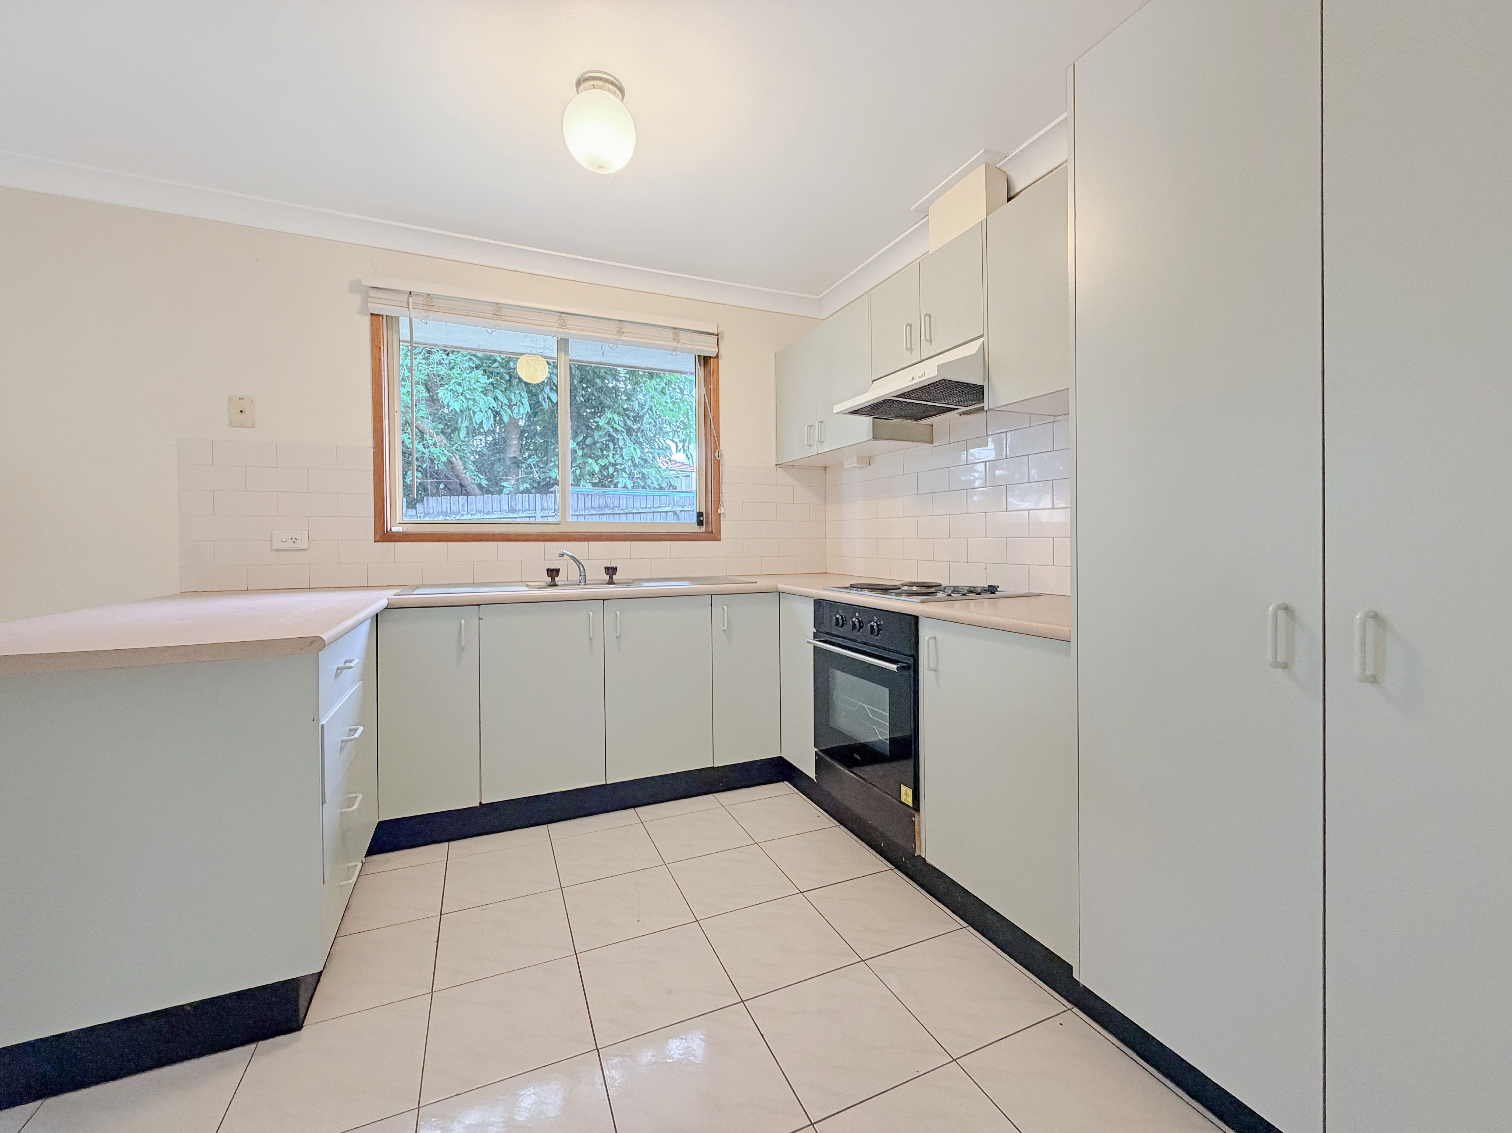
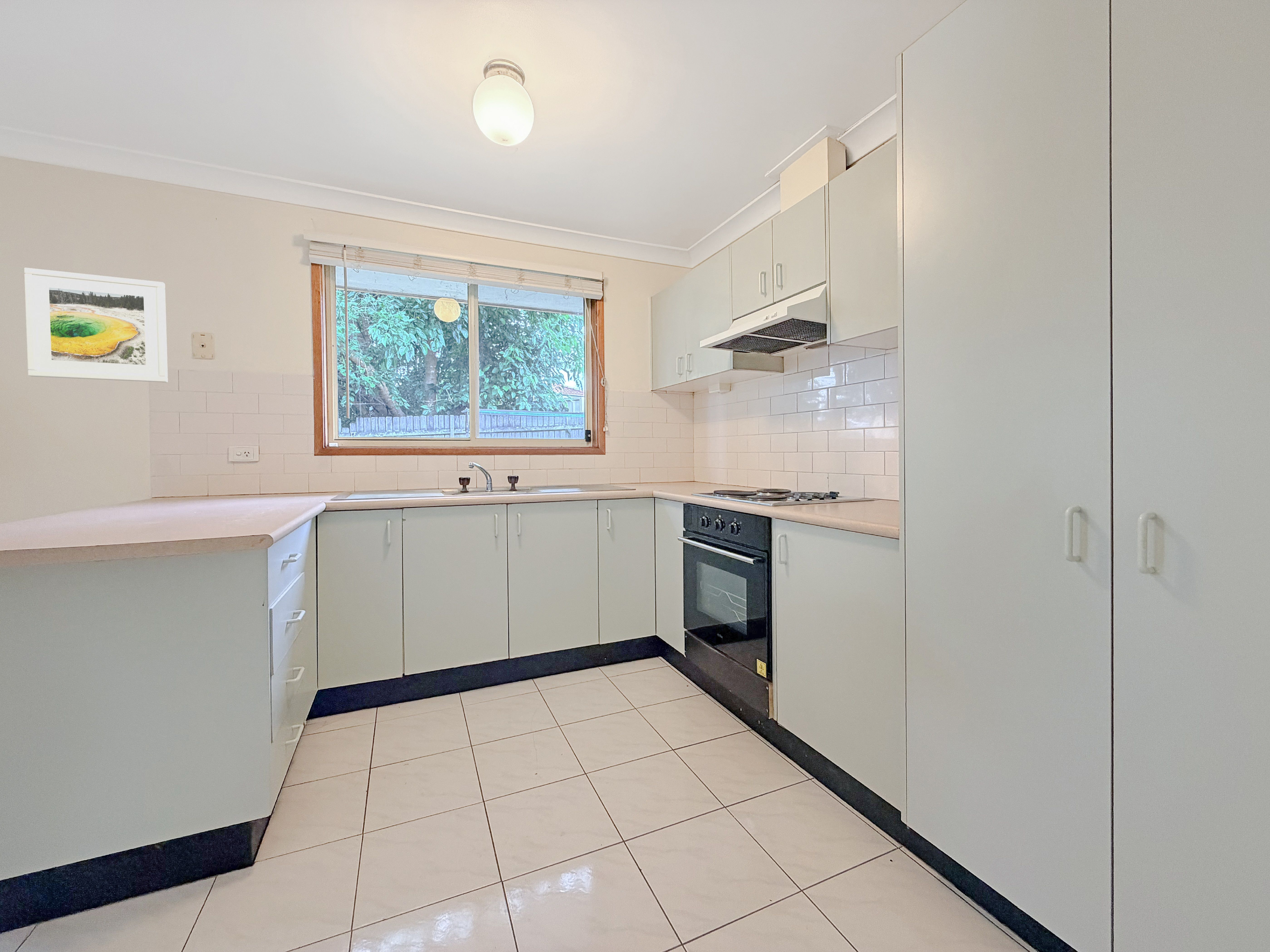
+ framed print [24,267,168,383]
